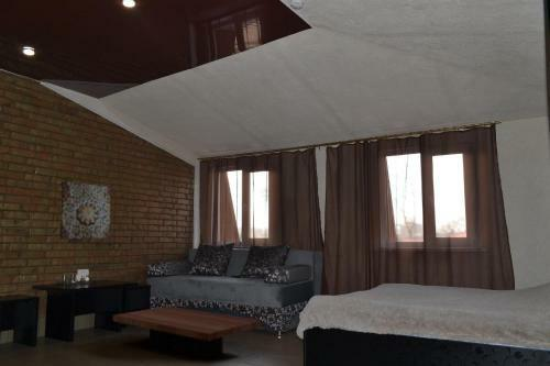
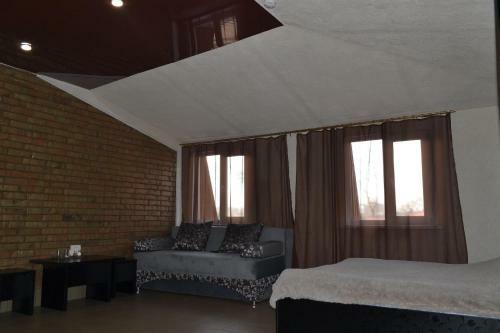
- coffee table [112,306,263,359]
- wall art [58,181,111,241]
